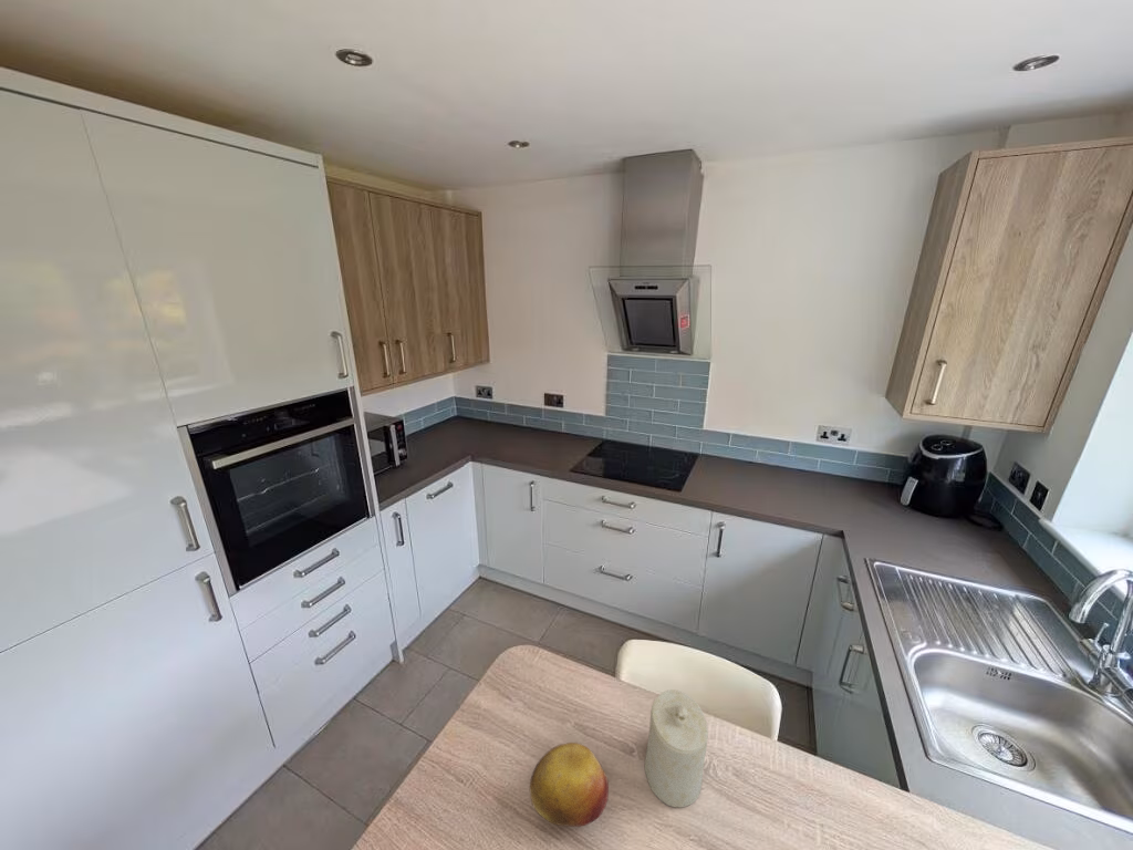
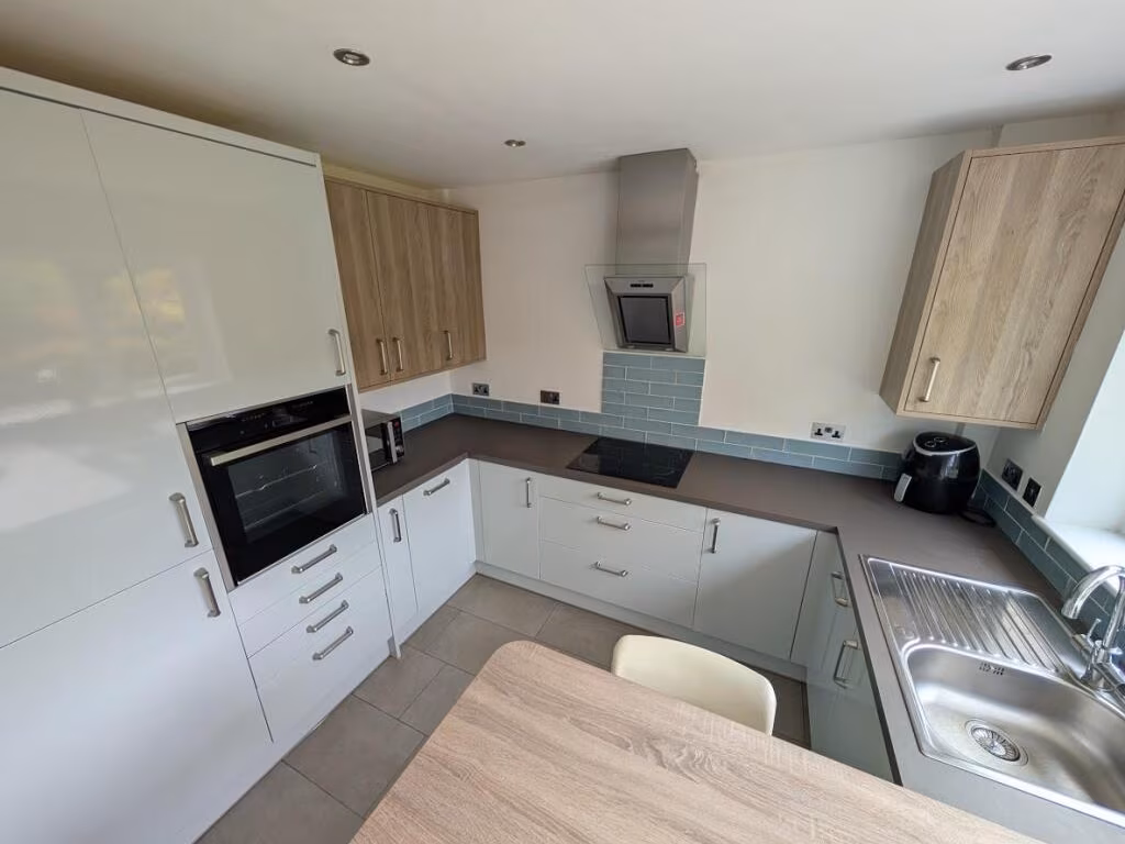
- fruit [529,742,610,828]
- candle [644,688,709,808]
